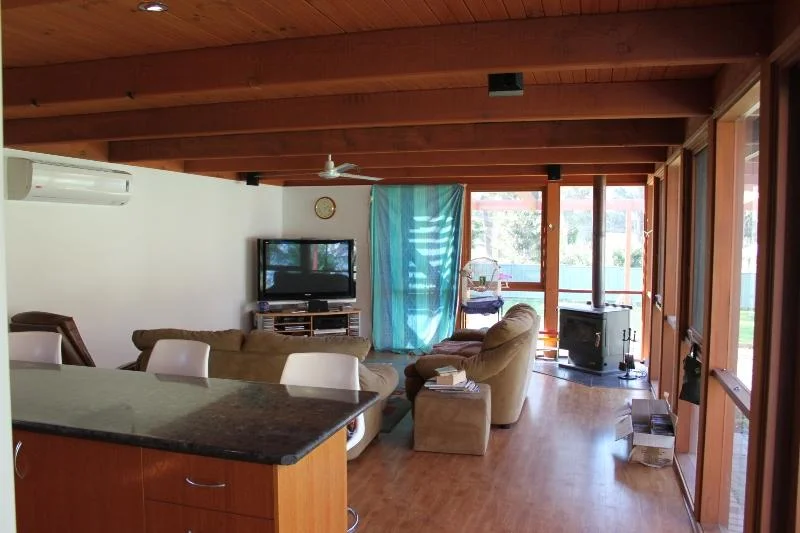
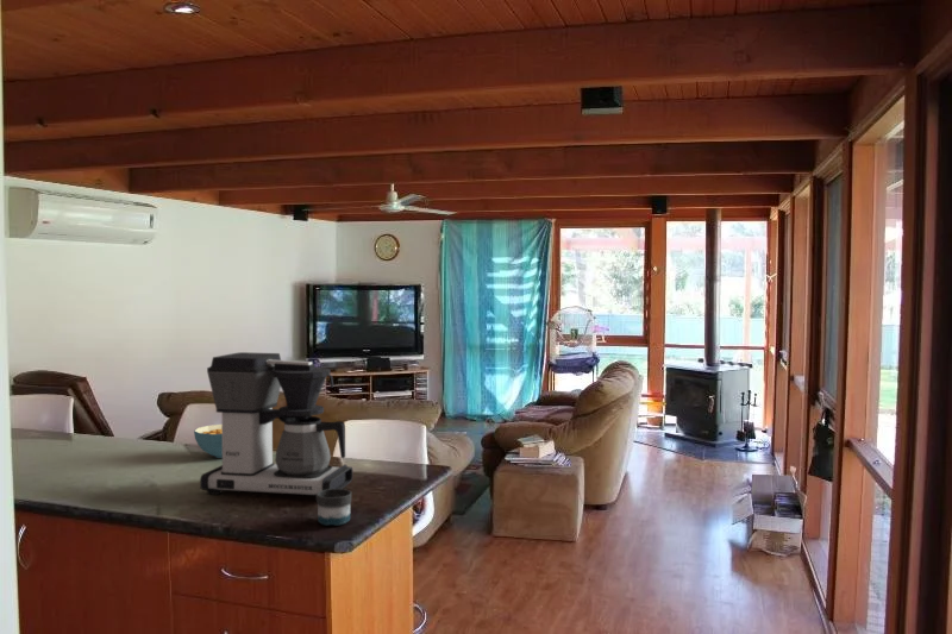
+ cereal bowl [193,423,223,459]
+ mug [315,488,352,527]
+ coffee maker [199,351,353,502]
